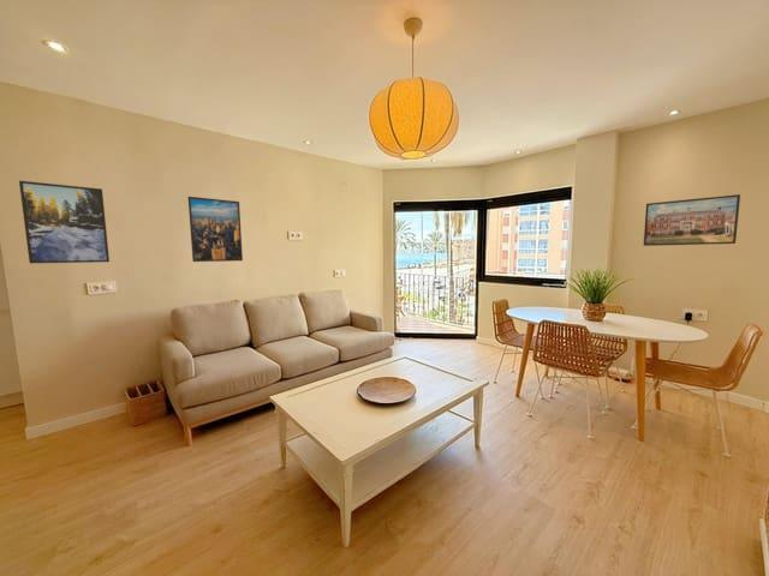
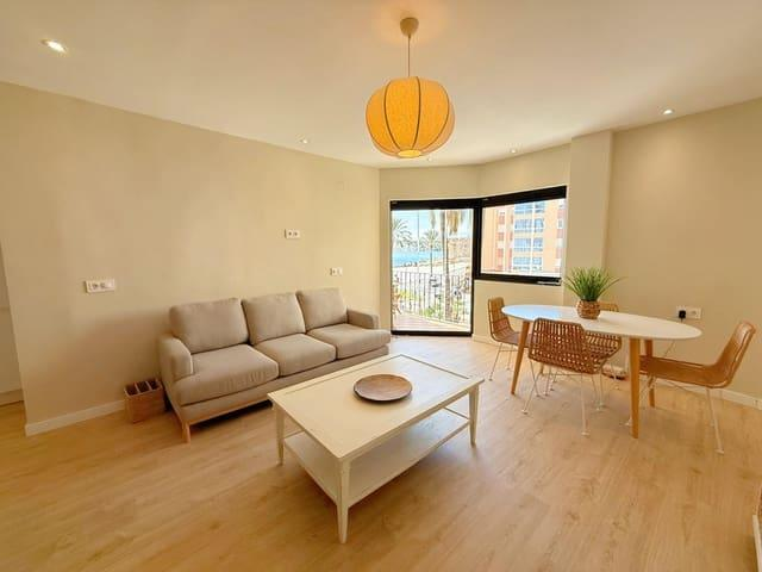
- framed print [643,193,741,247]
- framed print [18,180,111,264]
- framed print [187,196,244,263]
